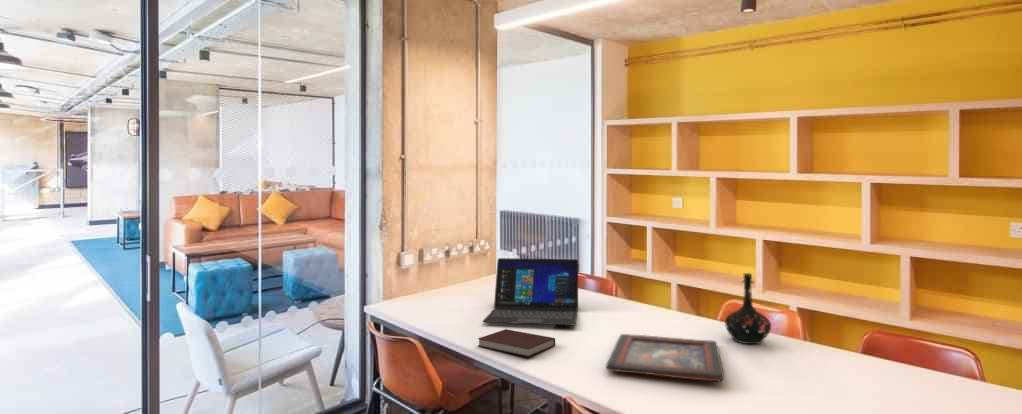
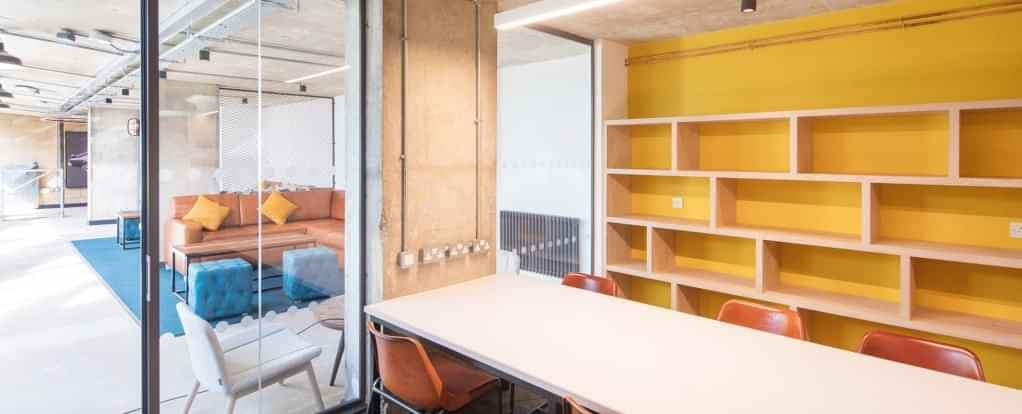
- bottle [724,272,772,345]
- laptop [482,257,579,326]
- notebook [477,328,556,358]
- decorative tray [605,333,725,383]
